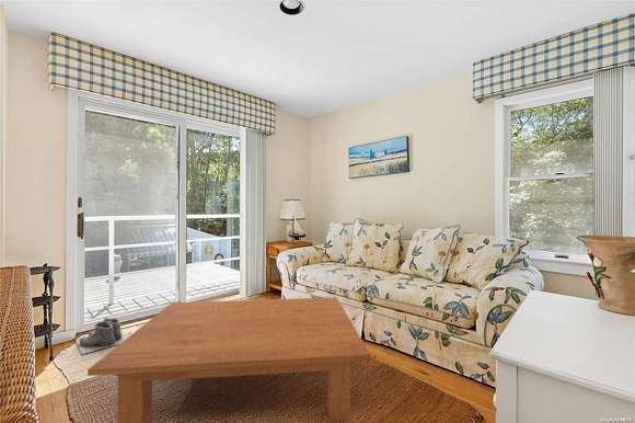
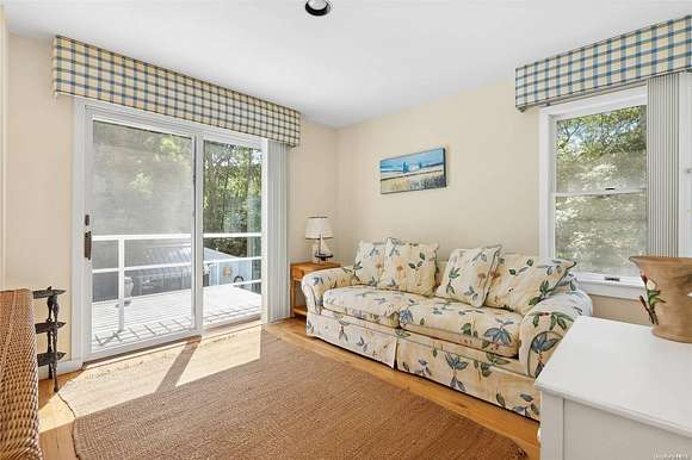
- coffee table [86,296,371,423]
- boots [74,317,127,355]
